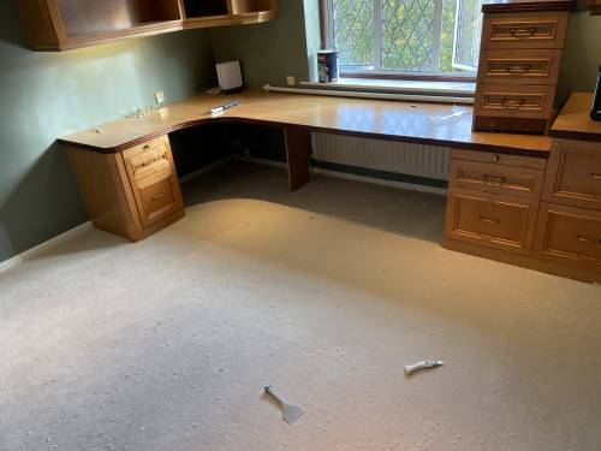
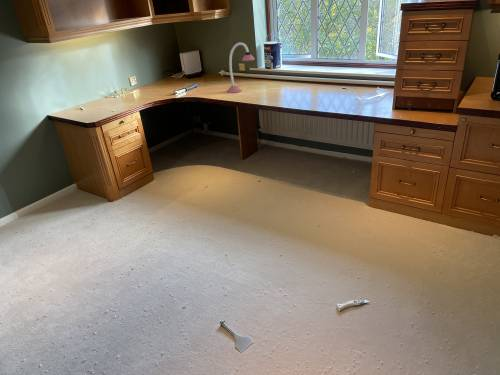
+ desk lamp [225,41,255,94]
